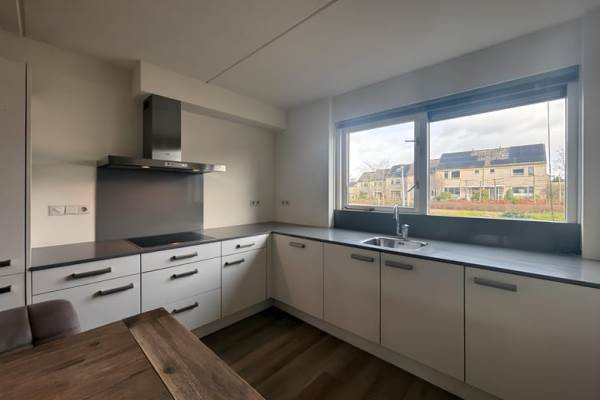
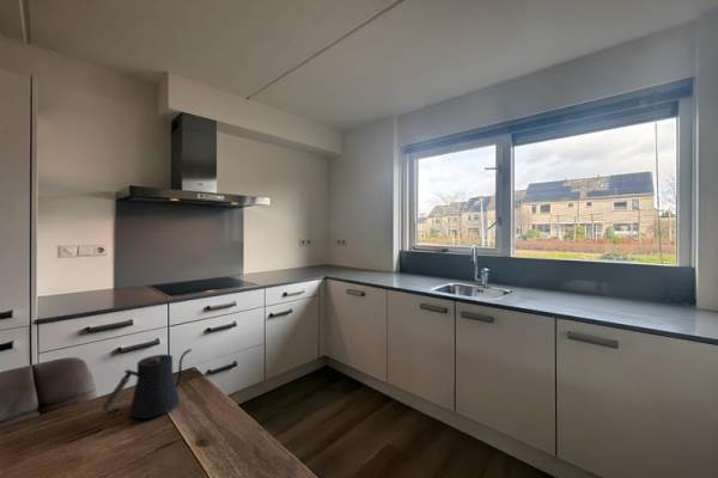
+ kettle [101,348,193,419]
